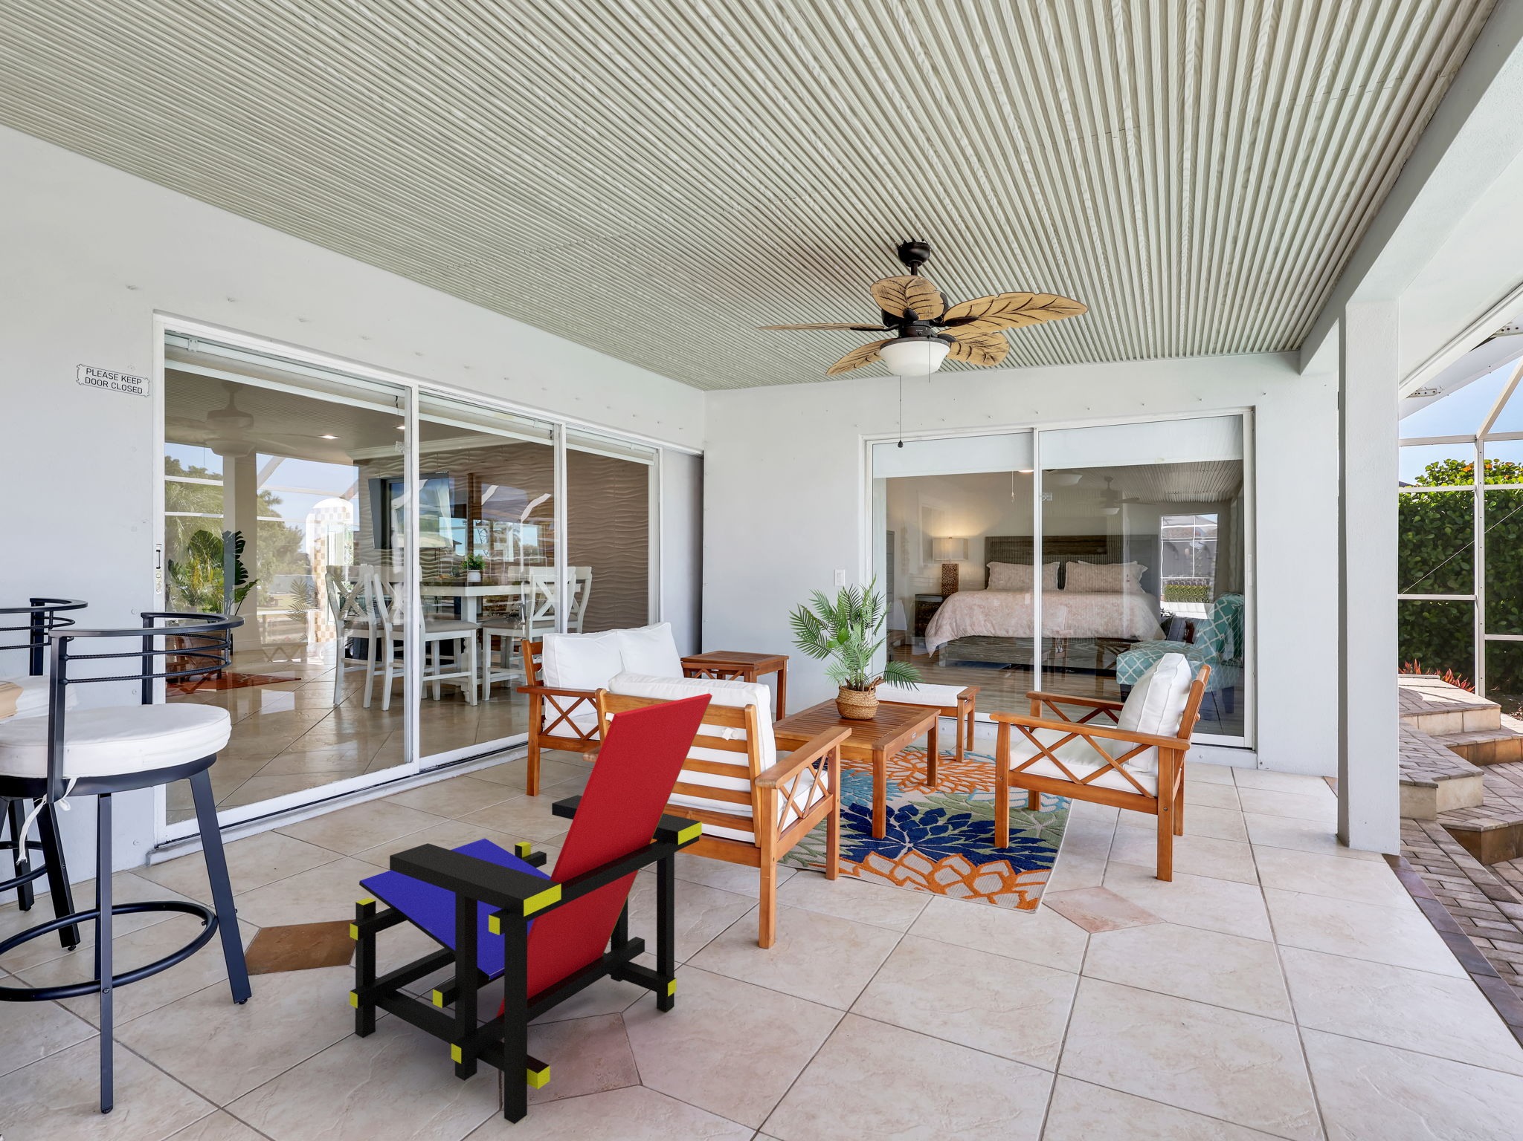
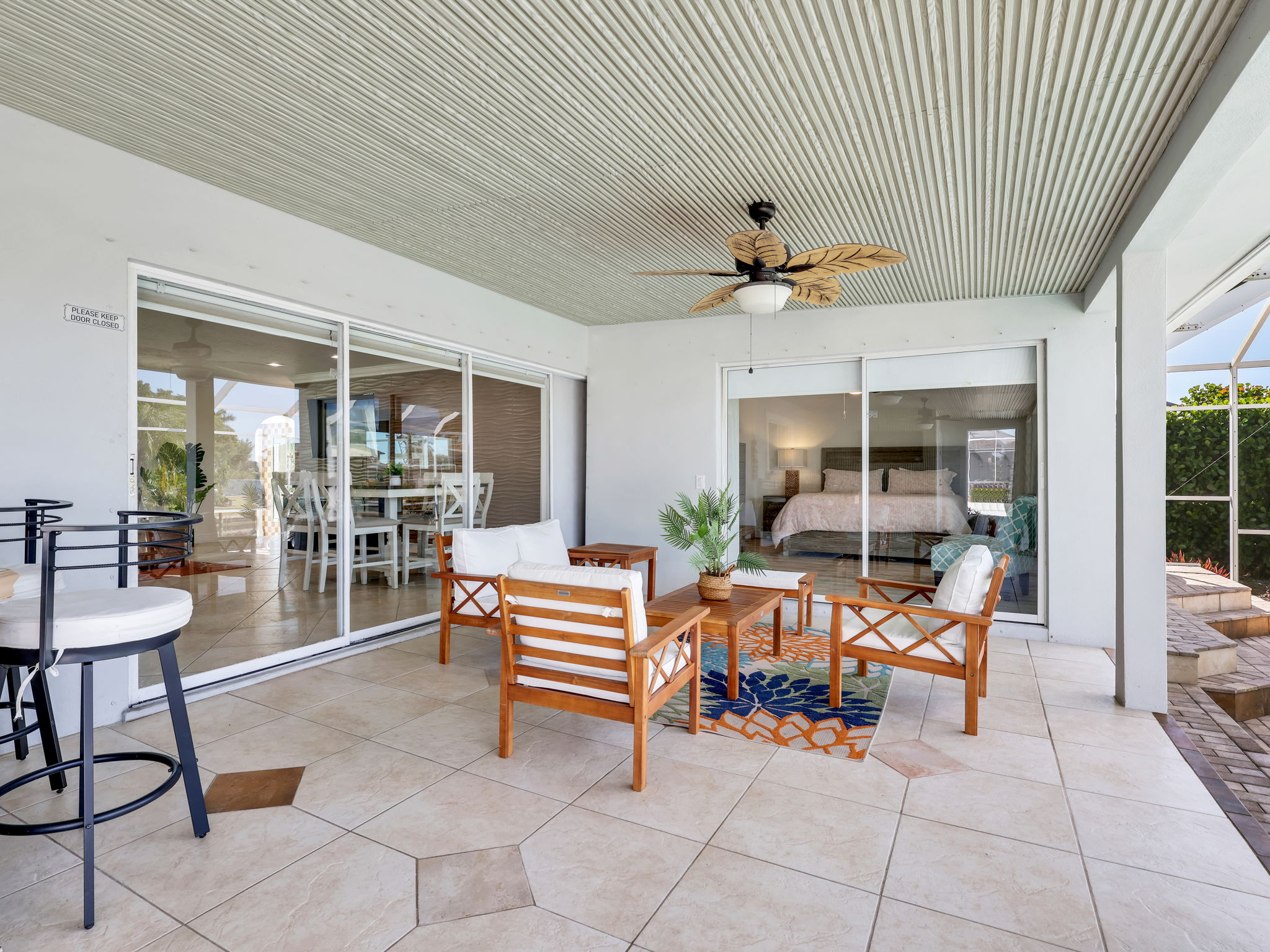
- lounge chair [349,693,714,1124]
